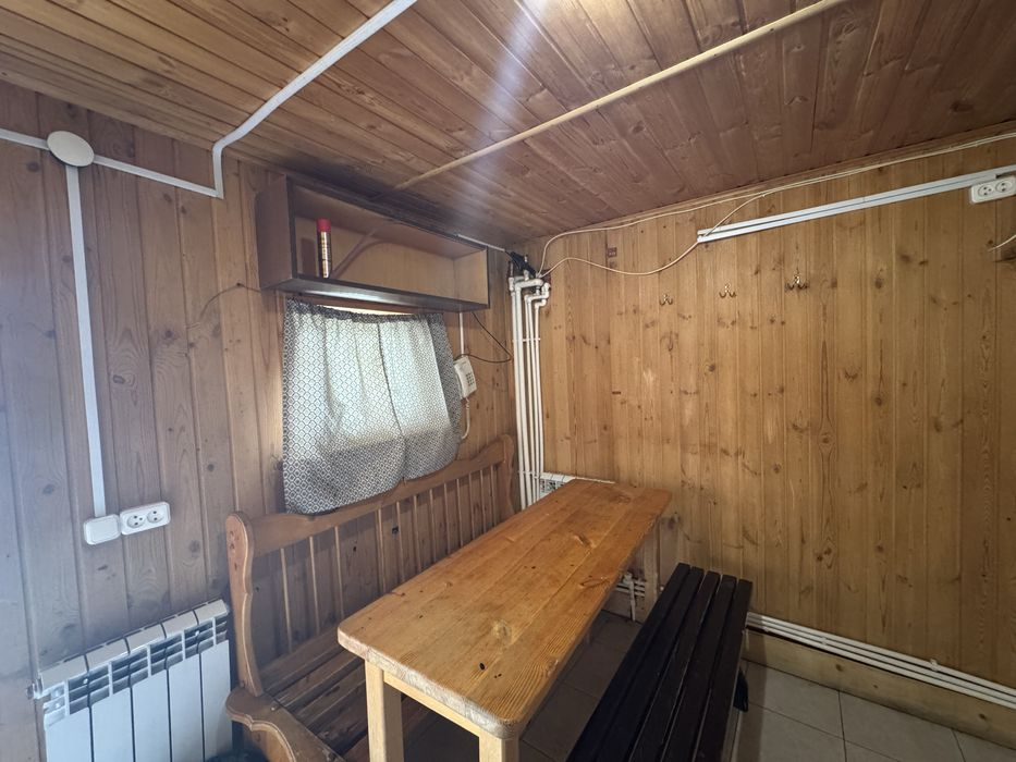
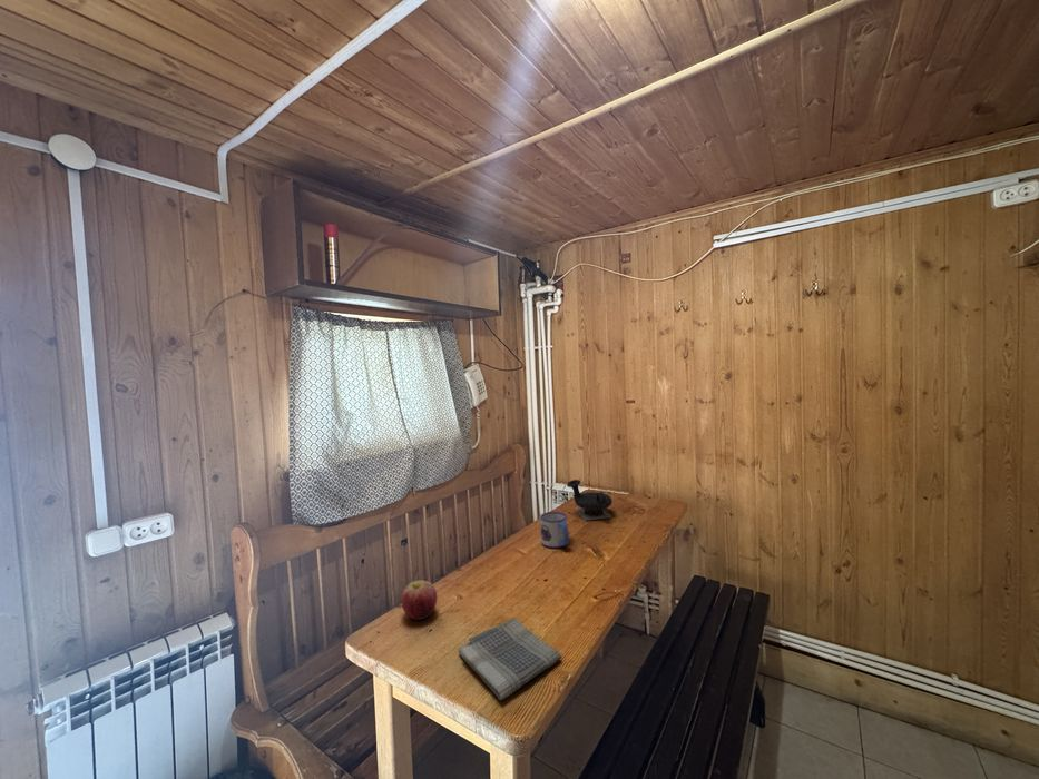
+ dish towel [458,618,562,701]
+ teapot [566,479,612,522]
+ apple [400,580,439,621]
+ mug [539,511,570,549]
